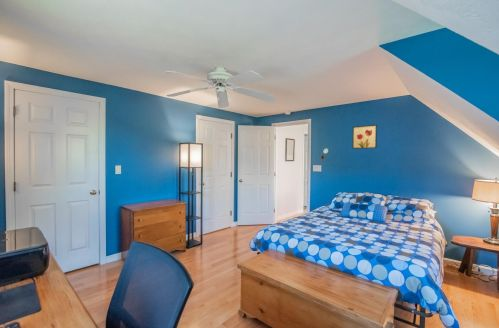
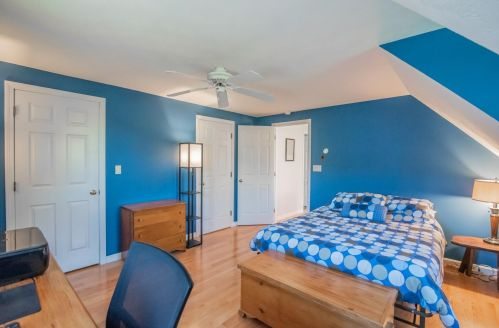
- wall art [352,124,378,150]
